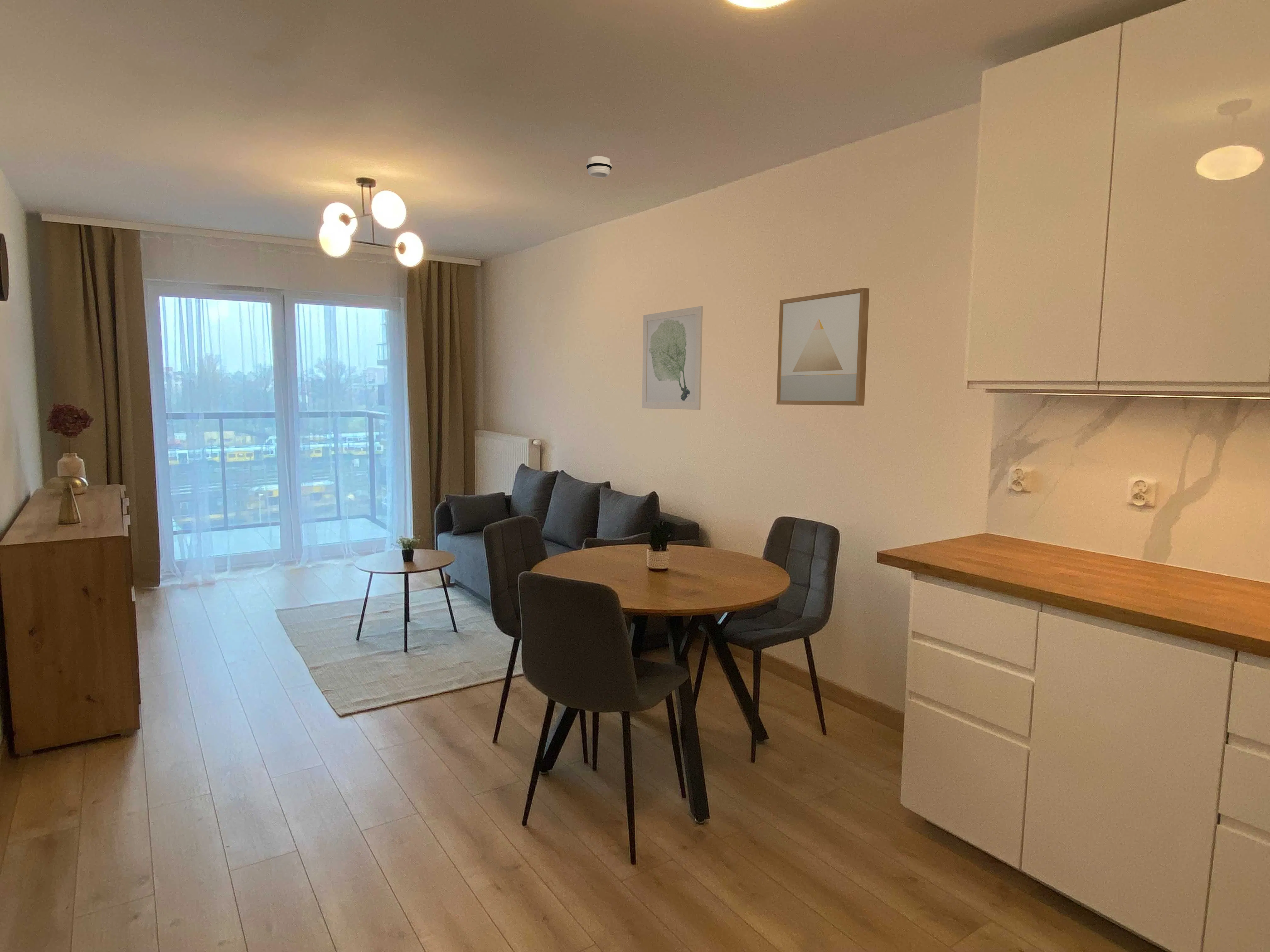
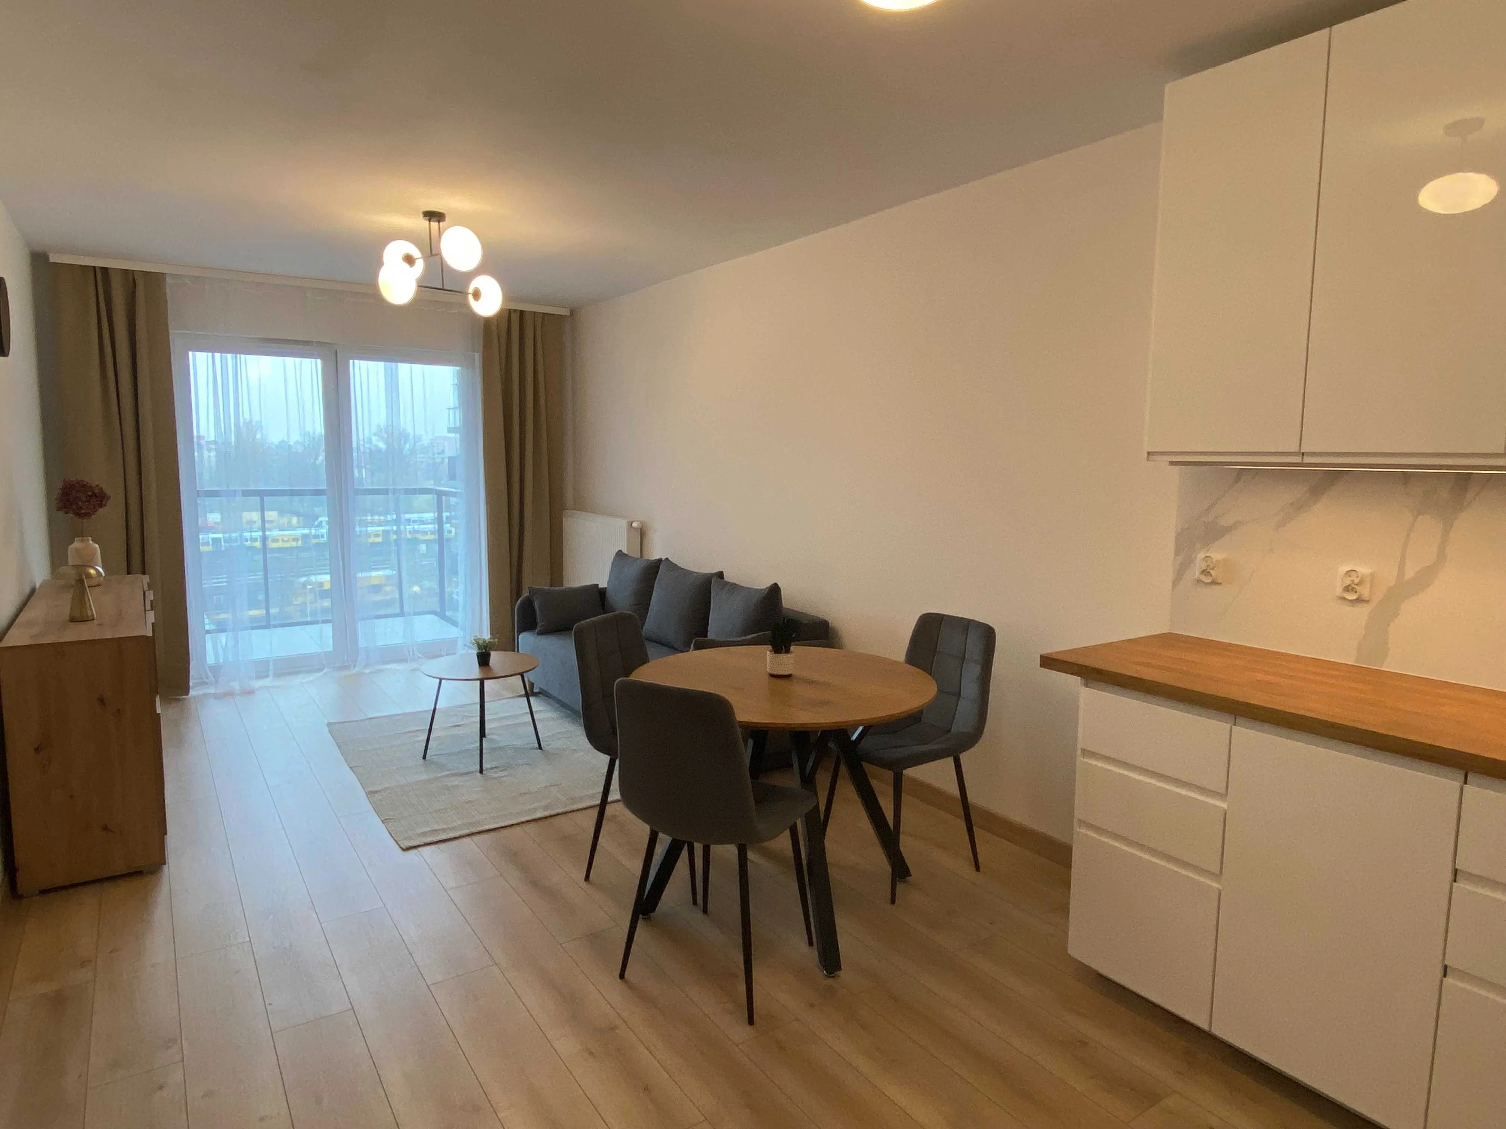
- smoke detector [586,156,612,178]
- wall art [642,306,703,410]
- wall art [776,287,870,406]
